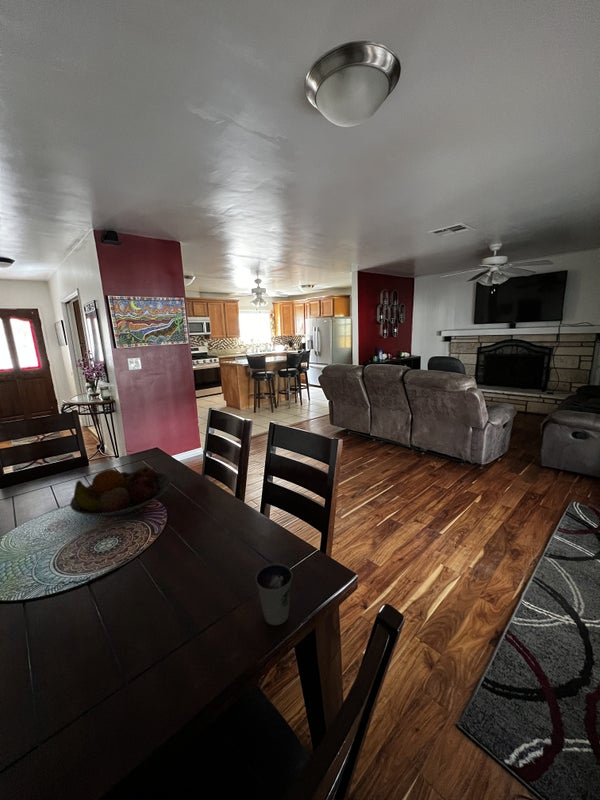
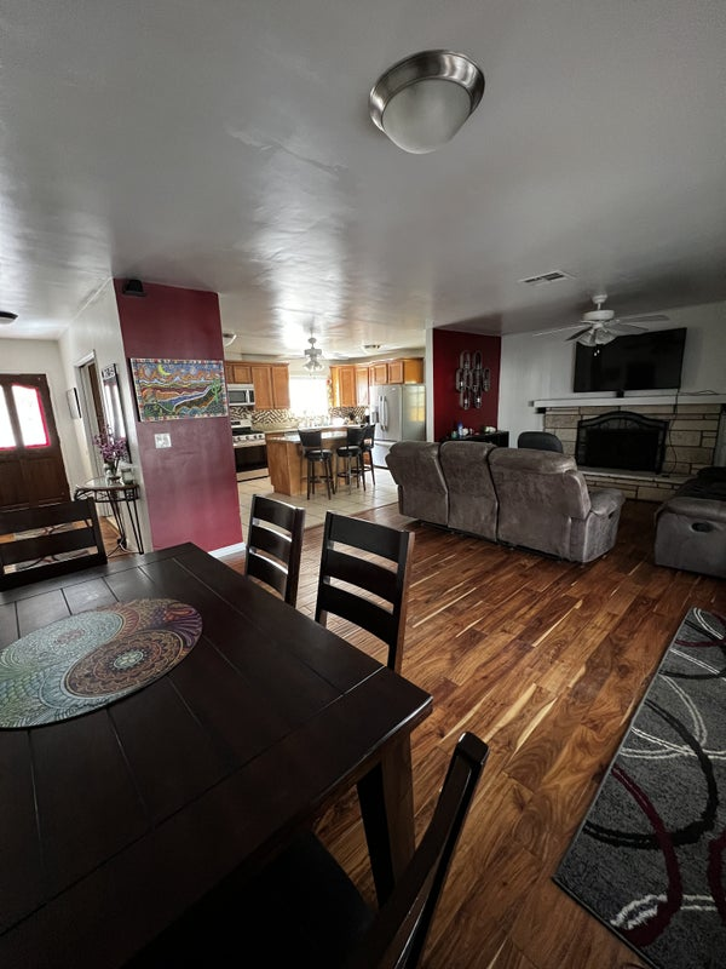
- fruit bowl [69,465,171,517]
- dixie cup [255,562,293,626]
